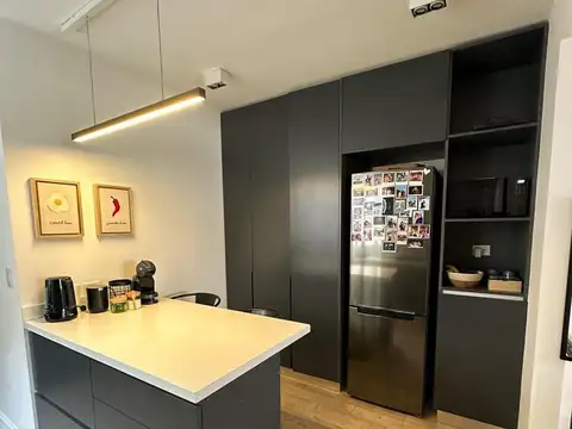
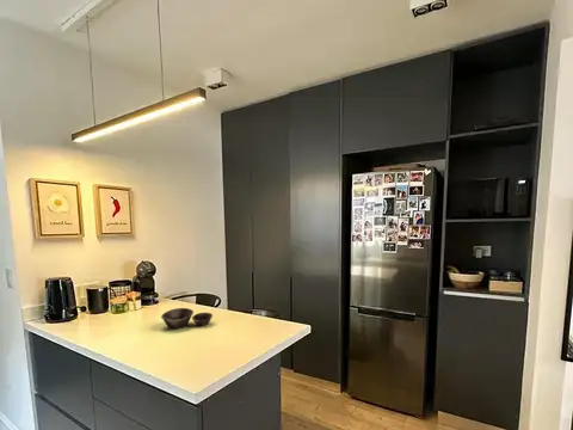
+ bowl [160,307,214,330]
